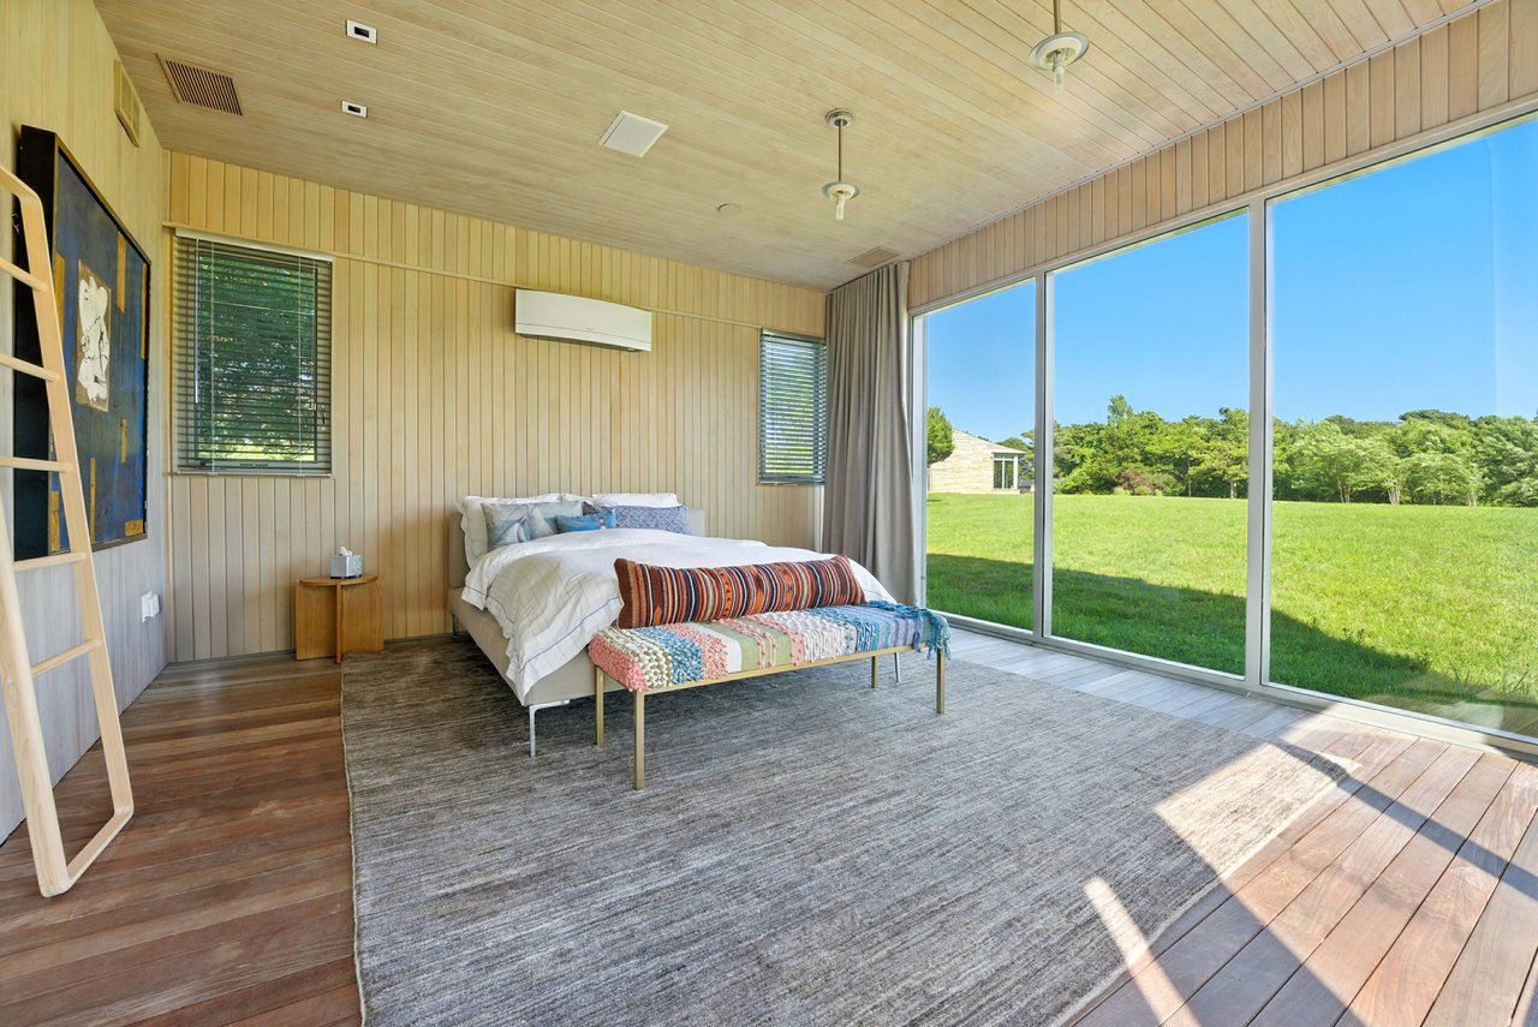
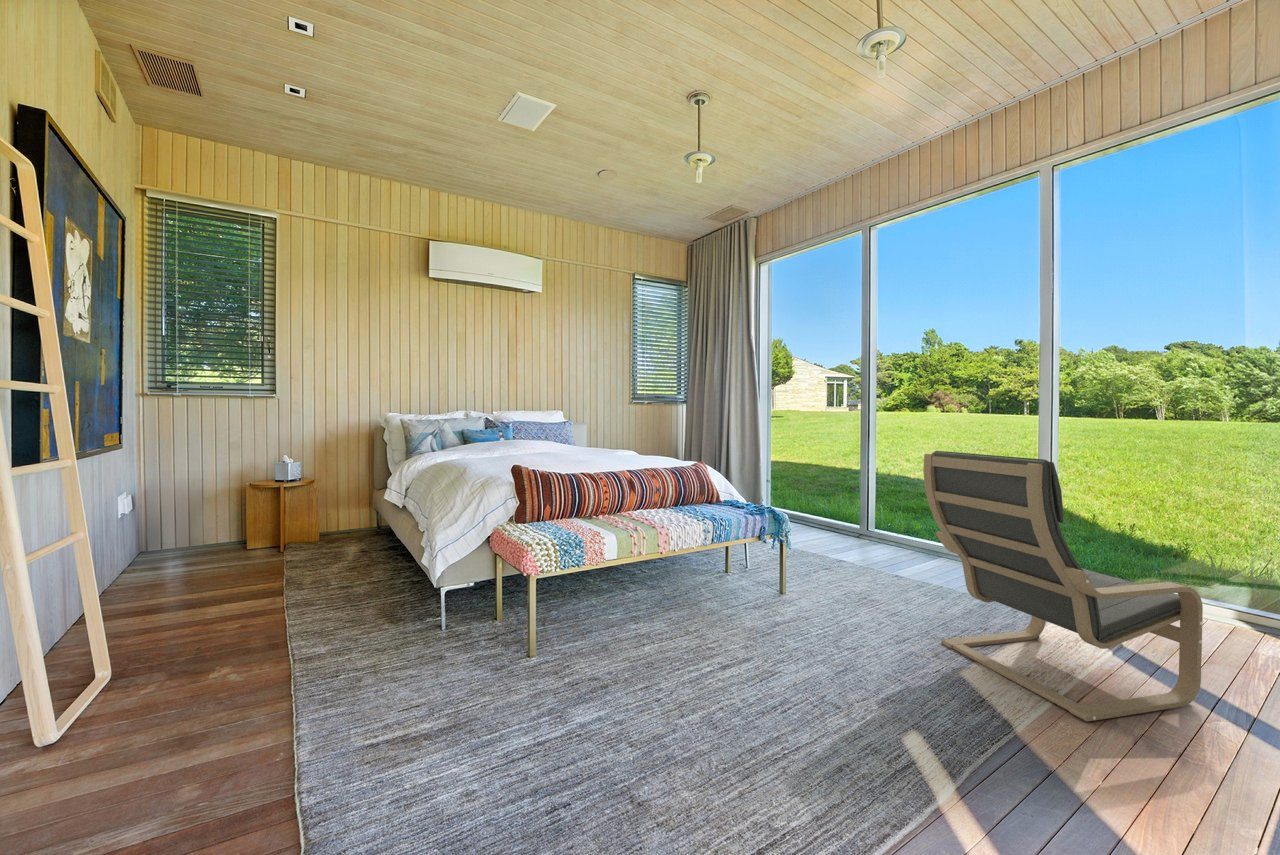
+ lounge chair [922,450,1204,722]
